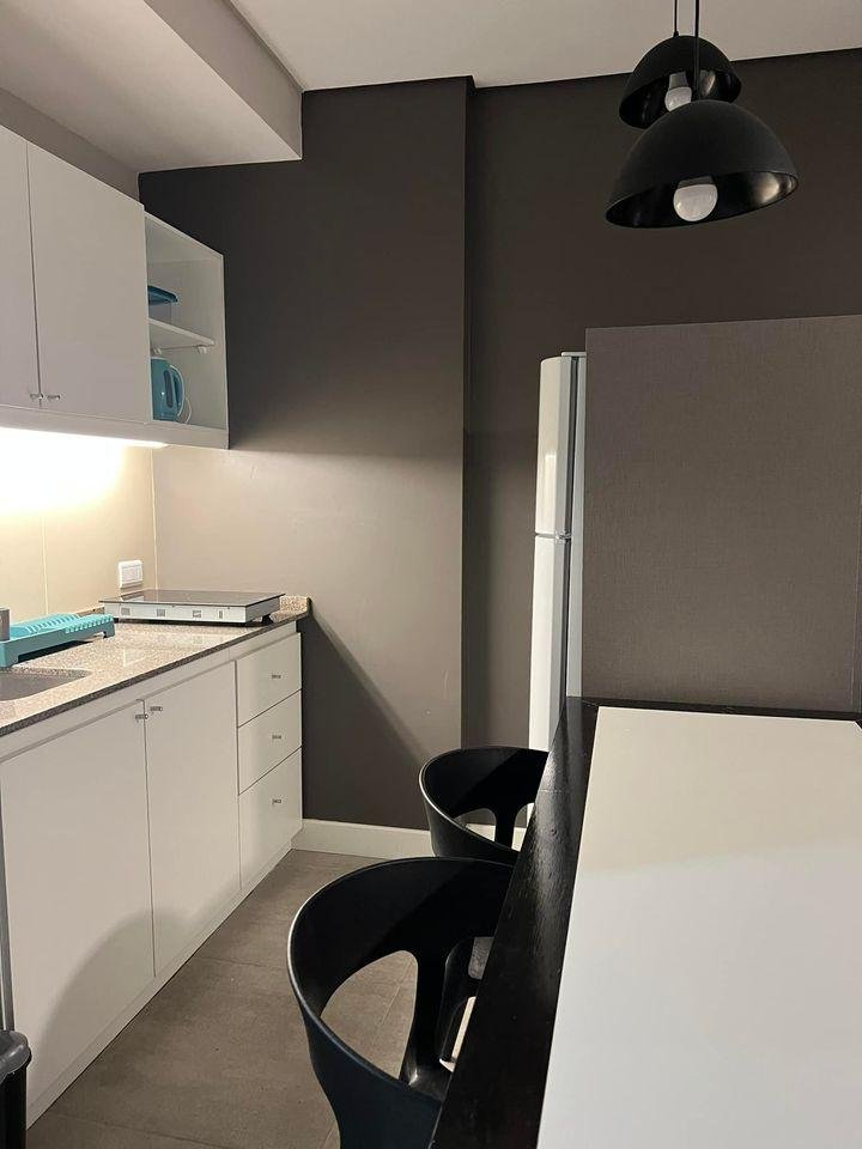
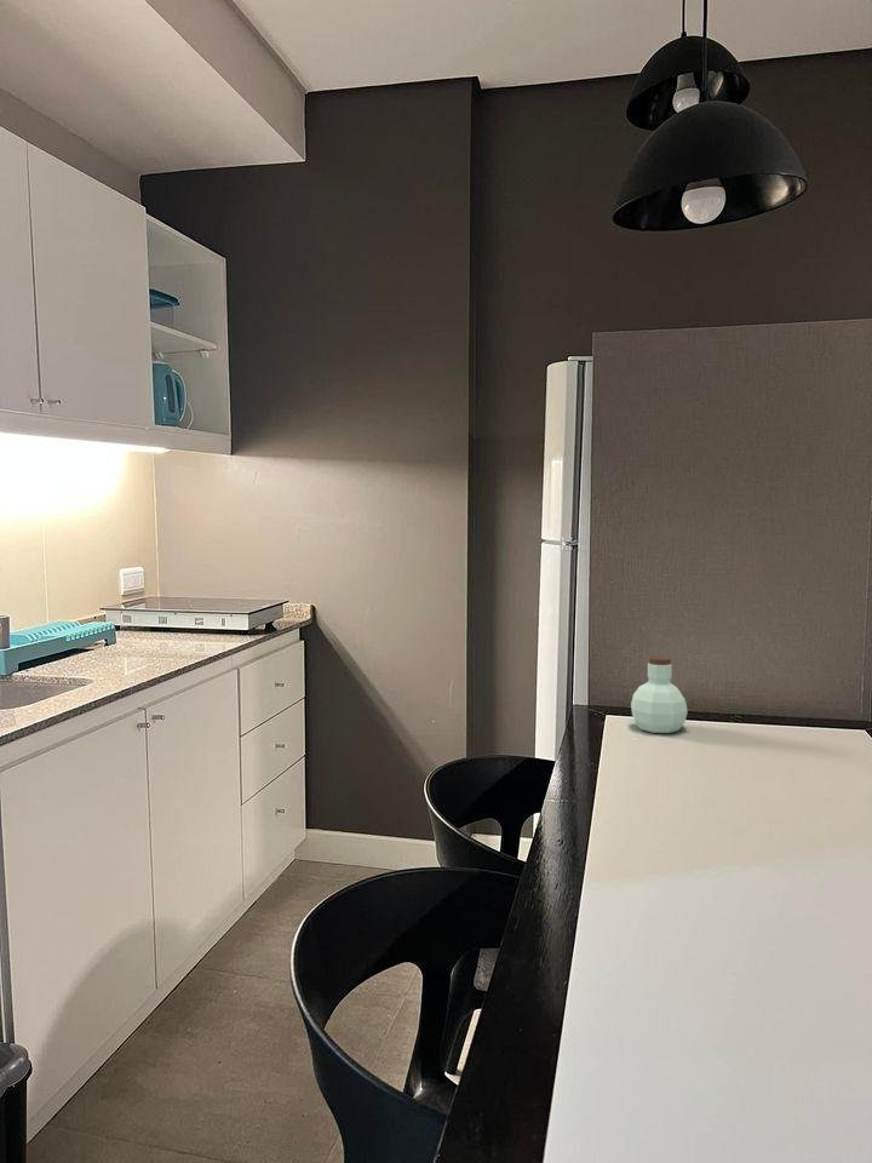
+ jar [630,655,689,734]
